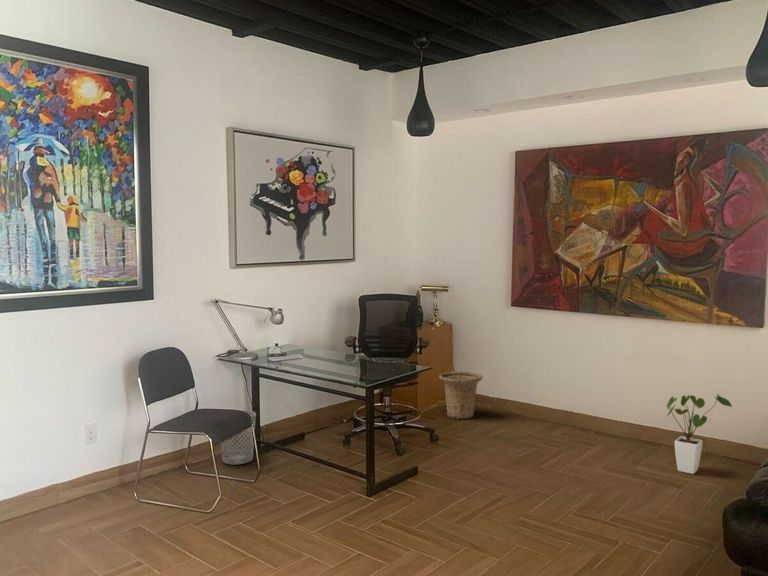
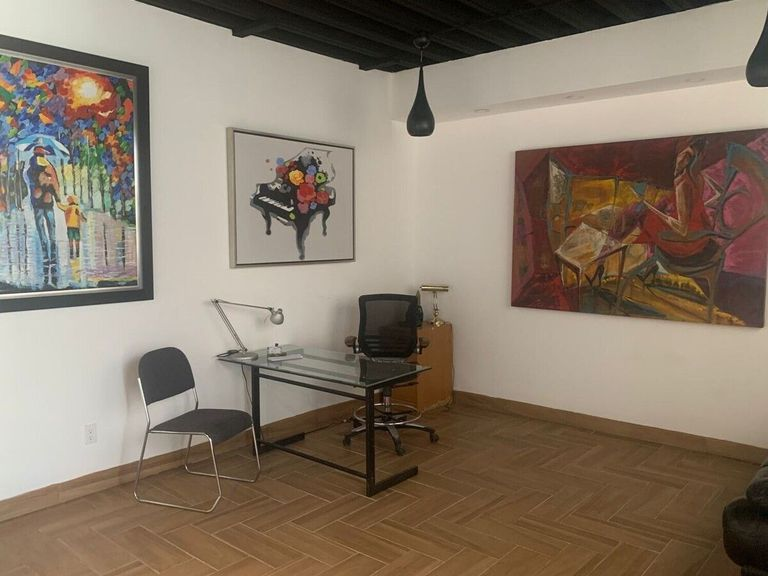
- basket [438,371,483,420]
- house plant [666,393,733,475]
- wastebasket [220,409,257,466]
